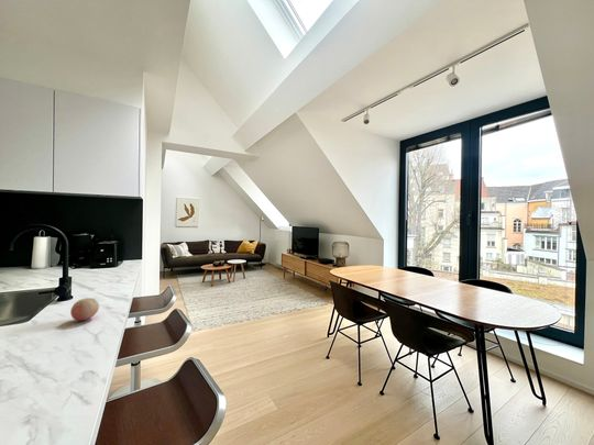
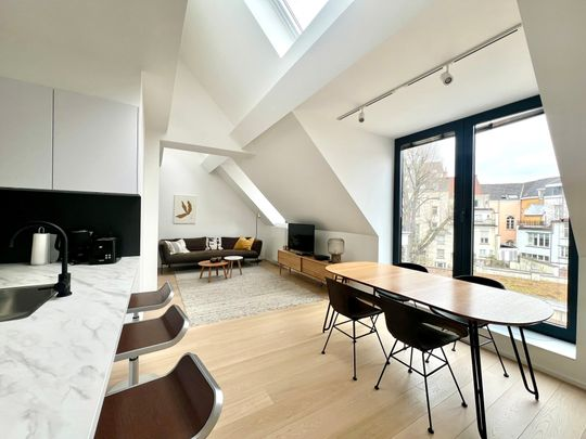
- fruit [69,297,100,321]
